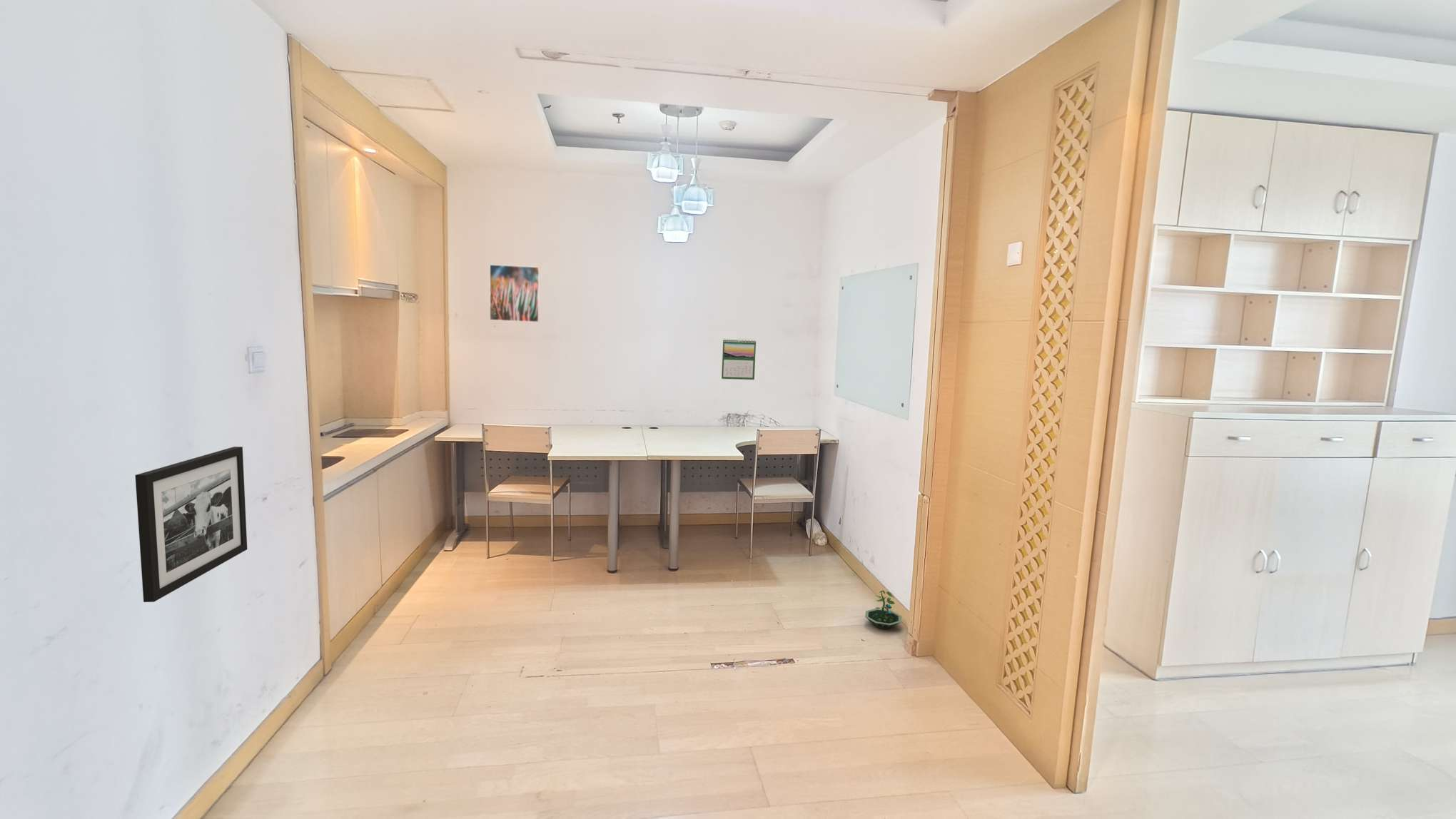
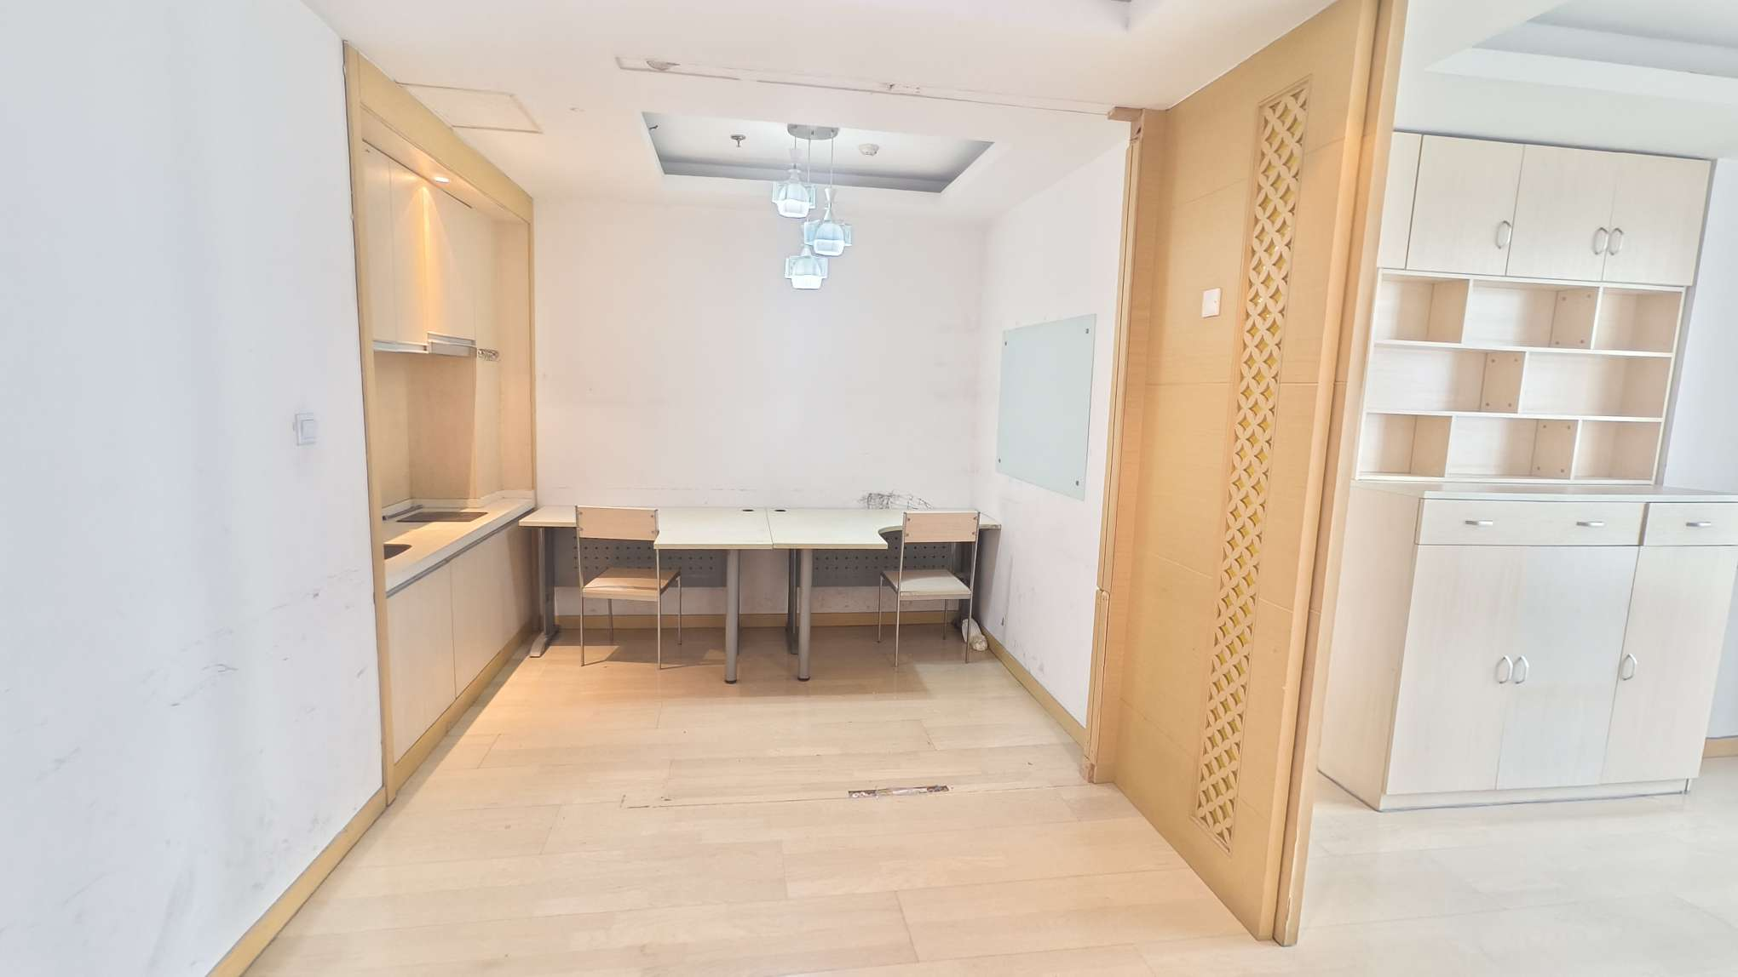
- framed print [489,263,540,323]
- picture frame [134,446,248,603]
- calendar [721,338,757,380]
- terrarium [864,589,902,630]
